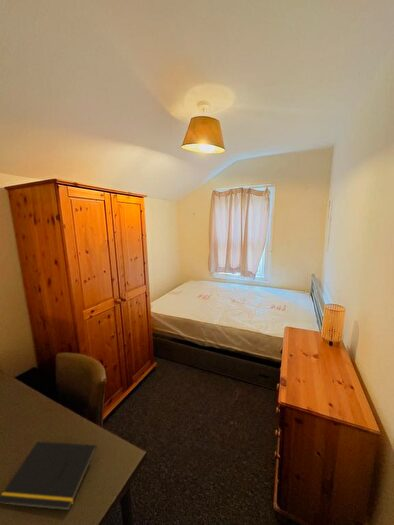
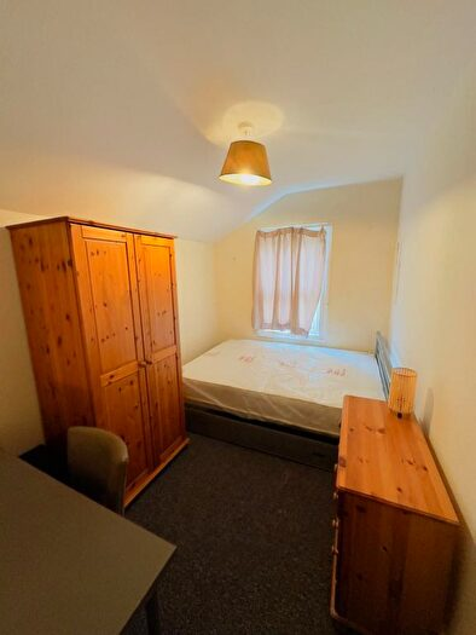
- notepad [0,440,97,511]
